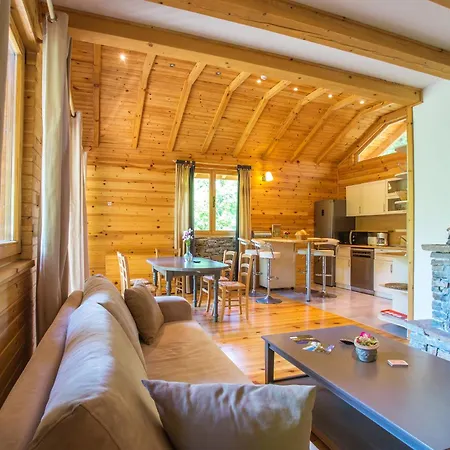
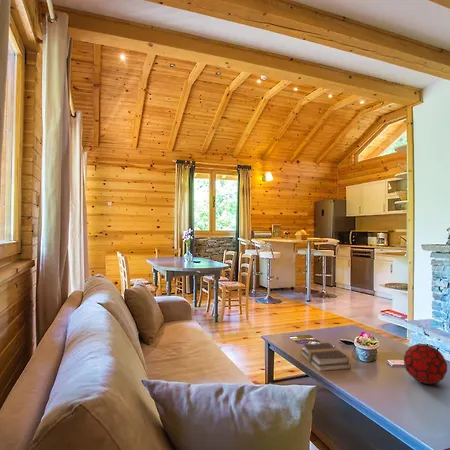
+ decorative orb [403,343,448,385]
+ book [301,342,352,372]
